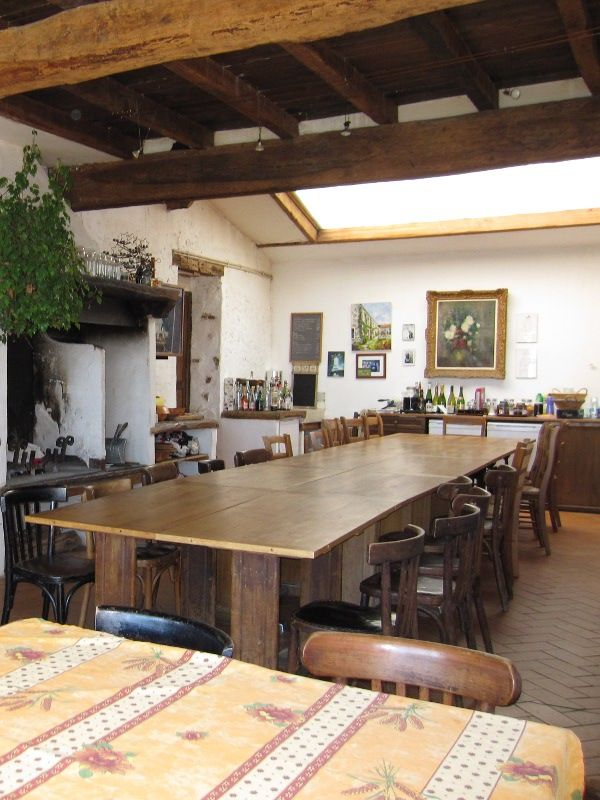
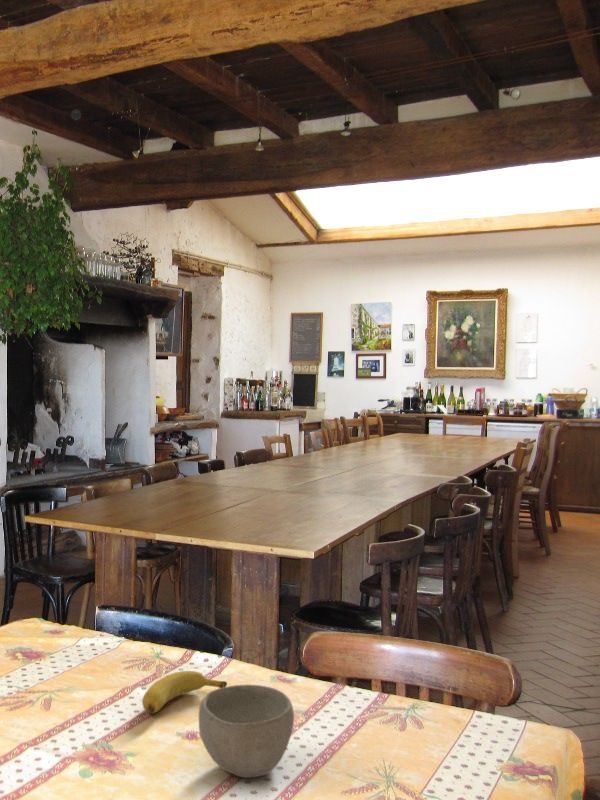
+ banana [141,670,228,715]
+ bowl [198,684,295,779]
